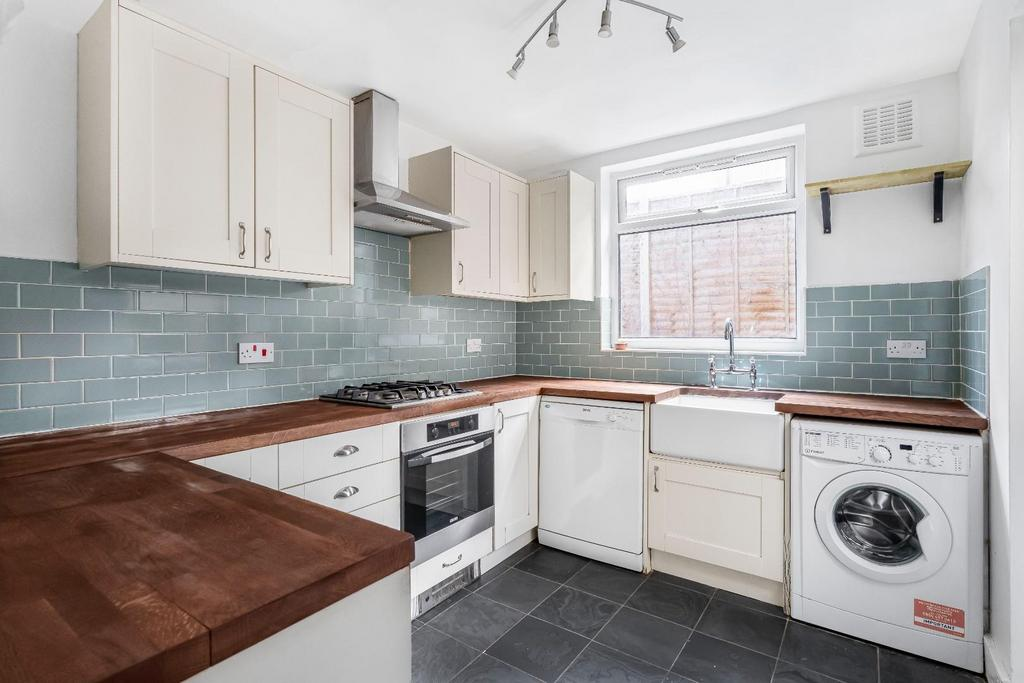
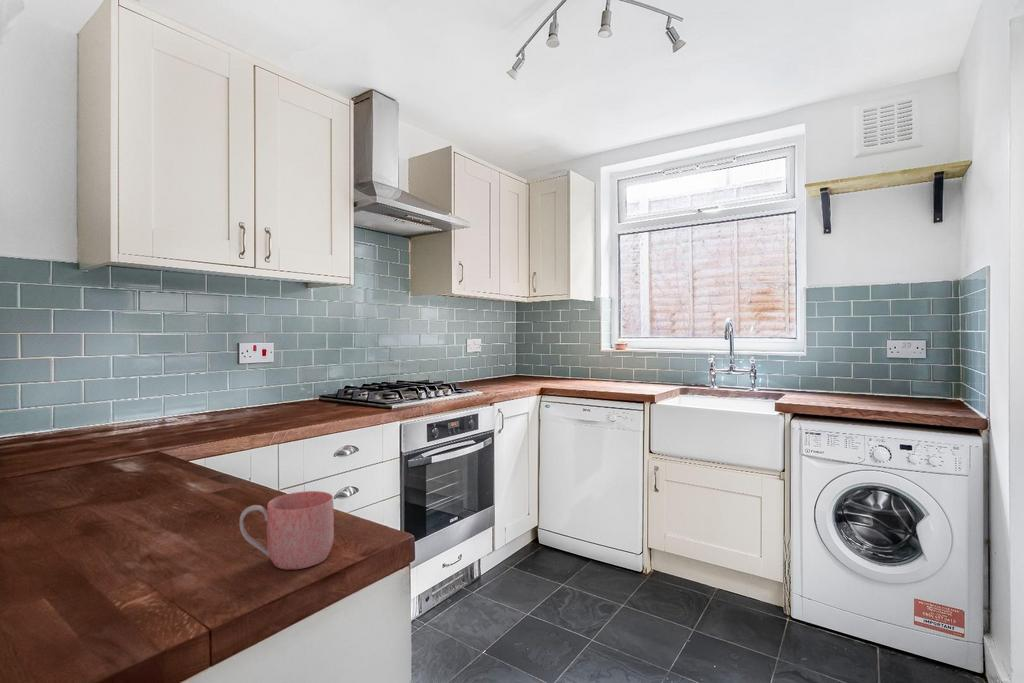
+ mug [239,490,335,570]
